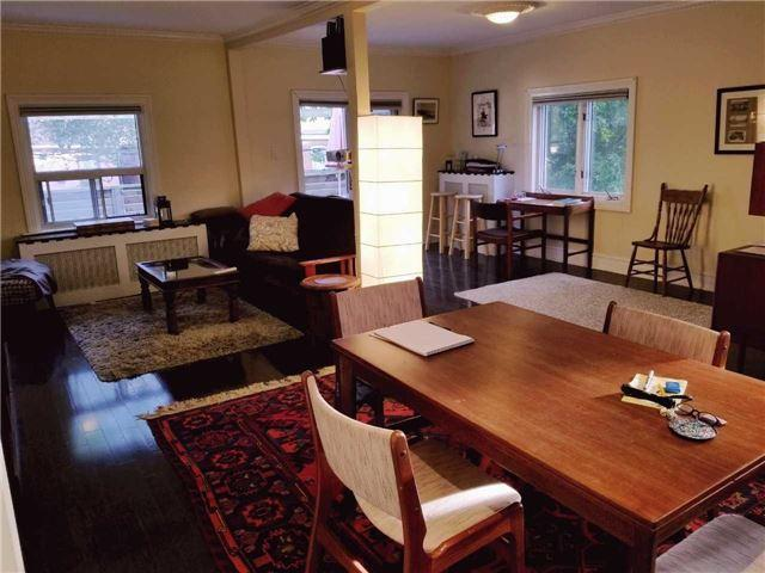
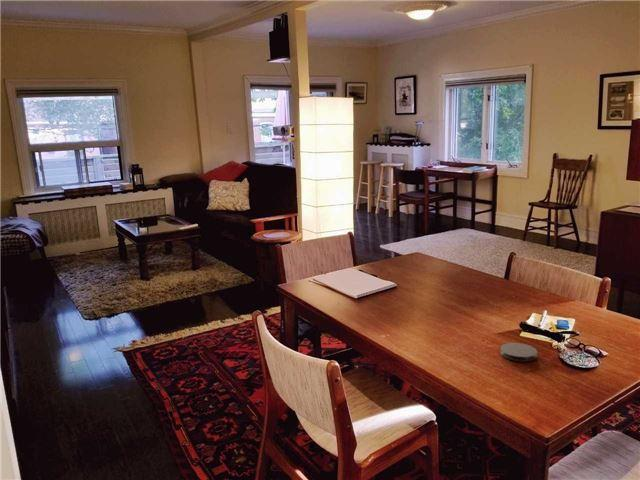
+ coaster [500,342,538,362]
